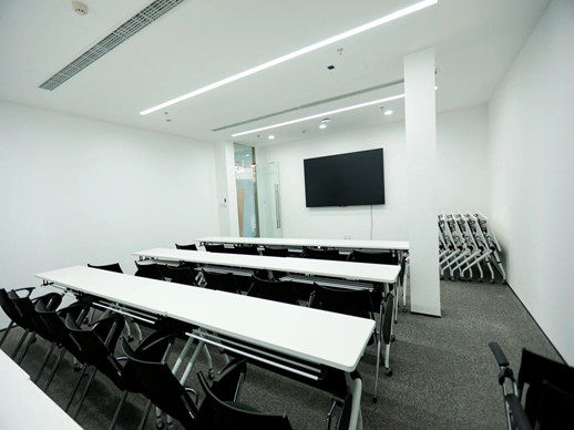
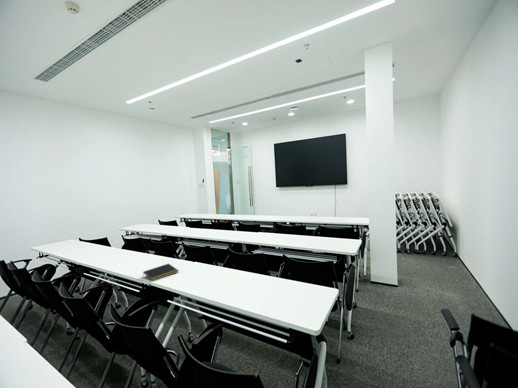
+ notepad [142,263,180,282]
